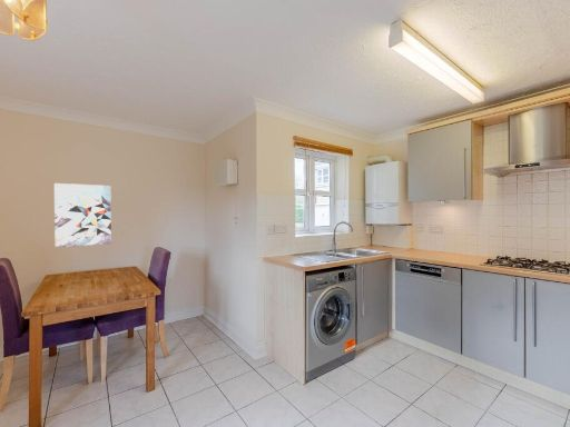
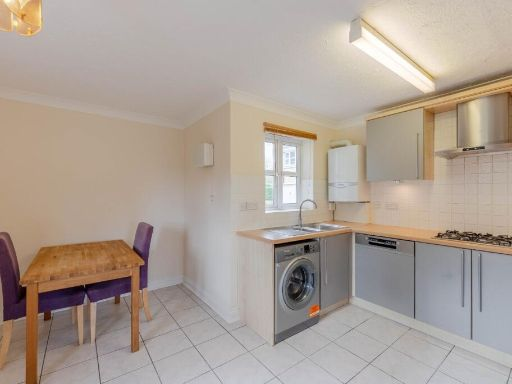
- wall art [53,182,112,248]
